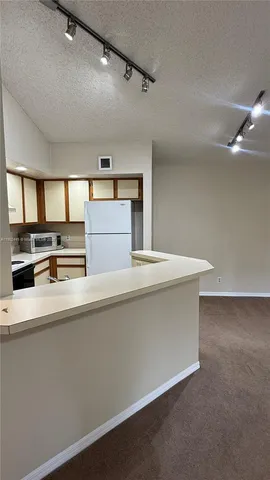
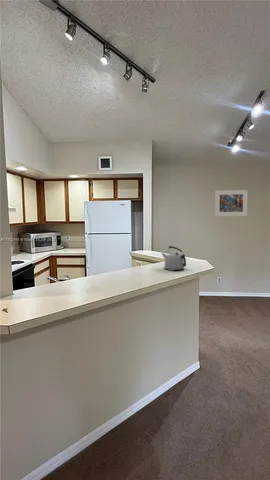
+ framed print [214,189,249,217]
+ kettle [160,245,187,271]
